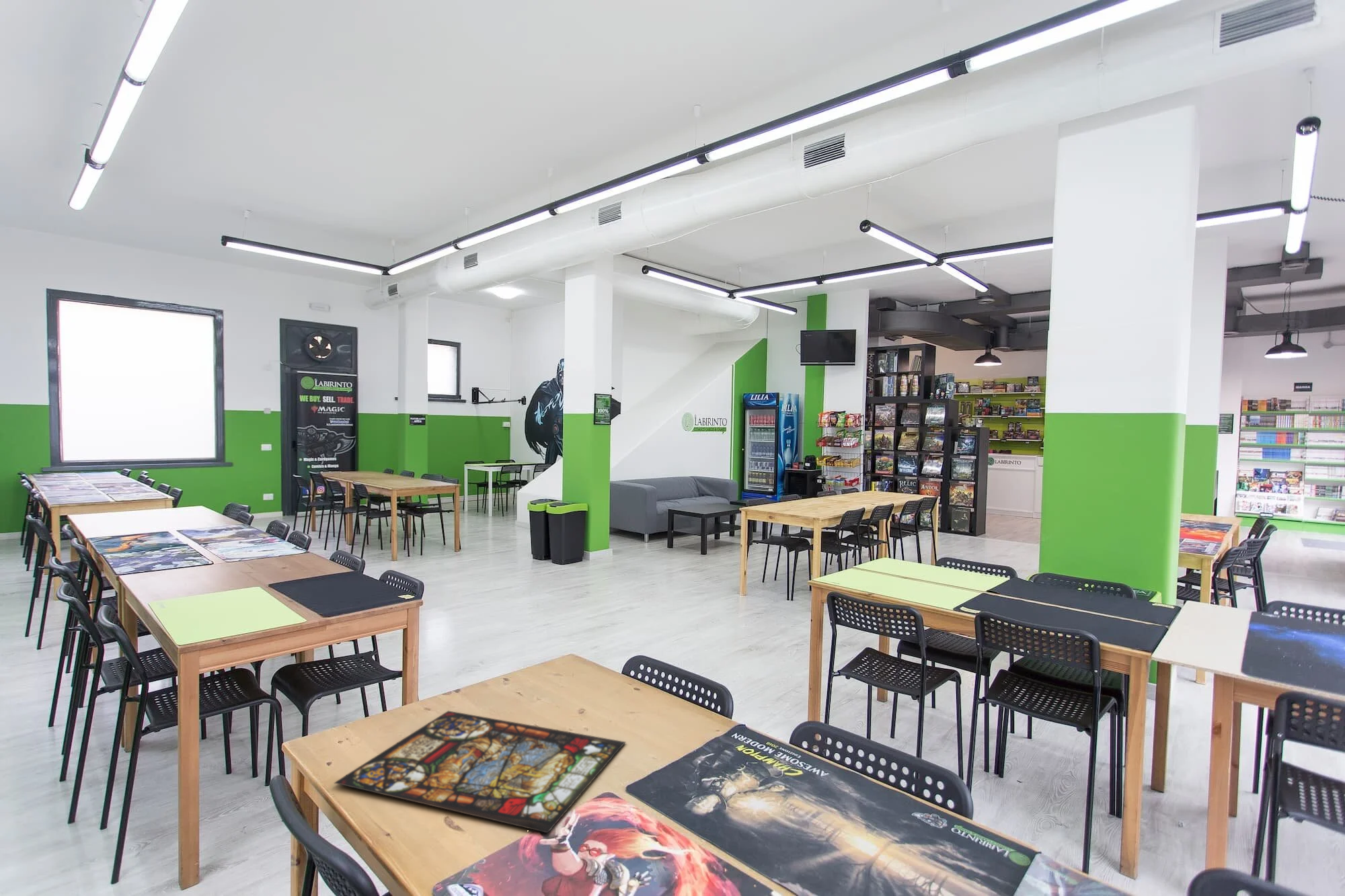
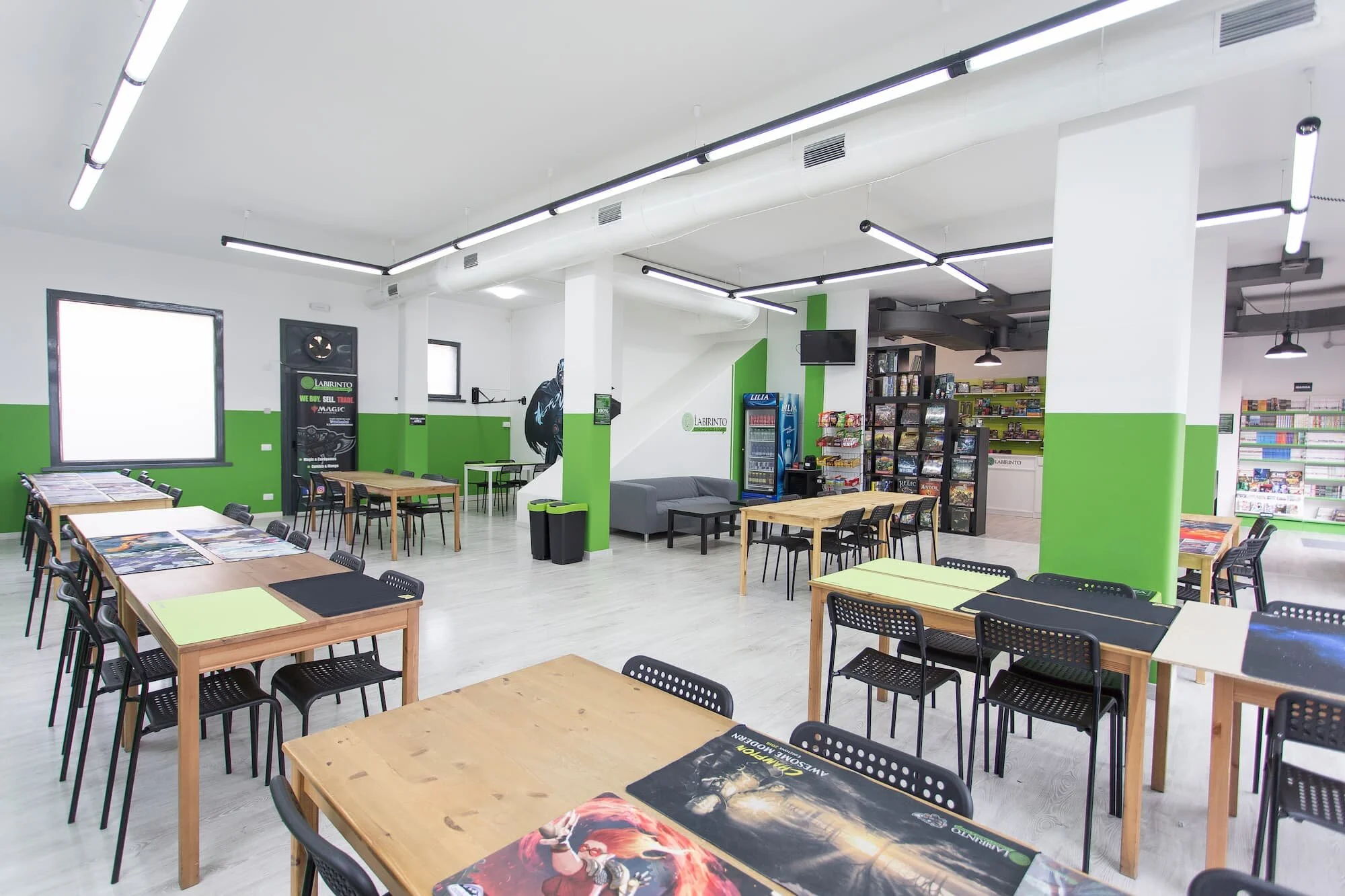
- stained glass panel [334,710,627,833]
